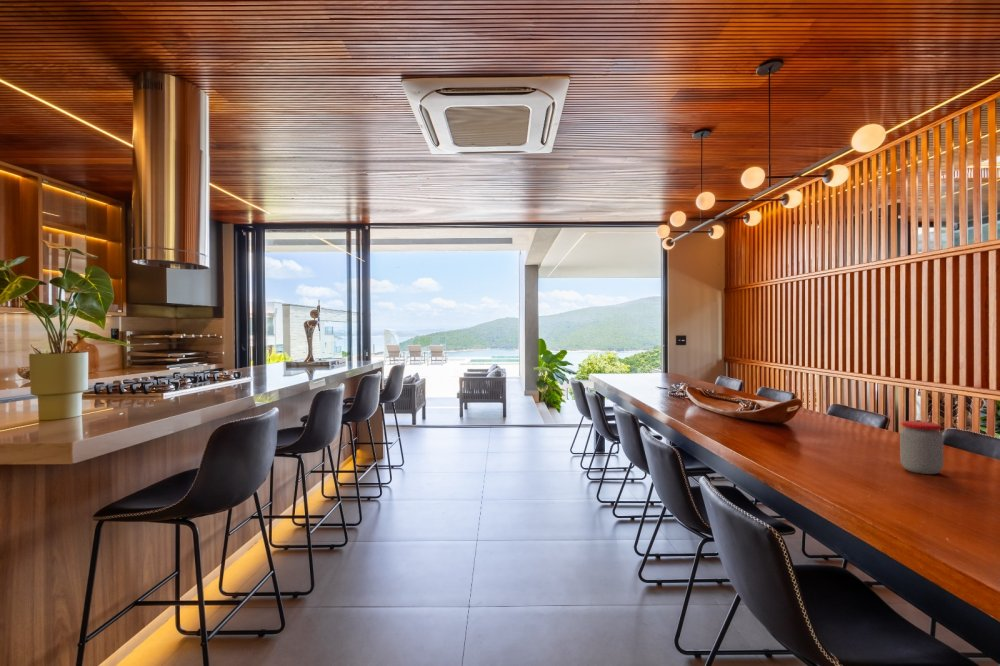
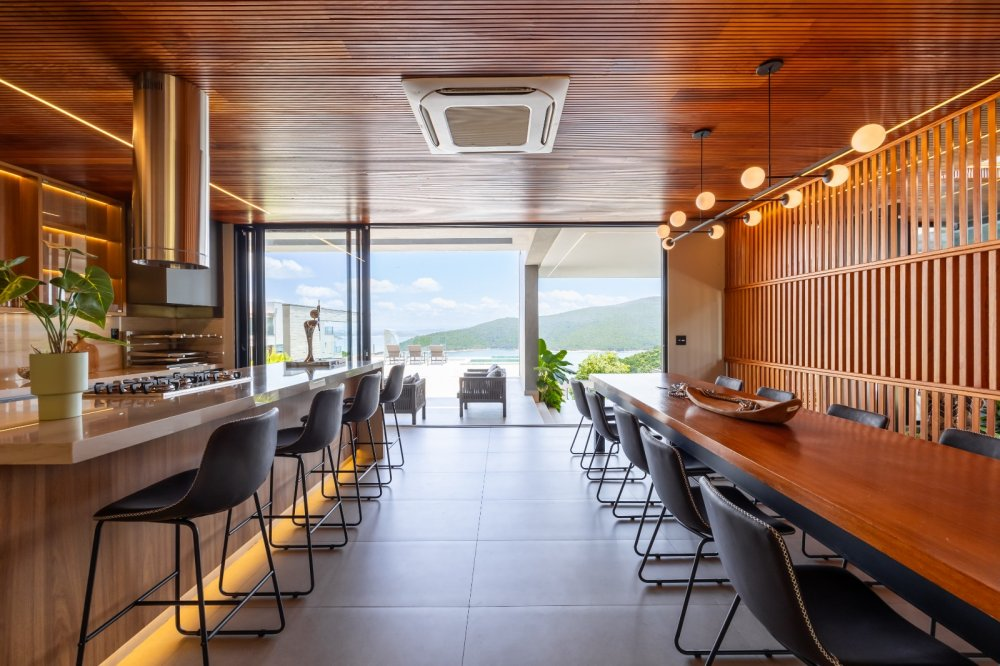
- jar [899,420,944,475]
